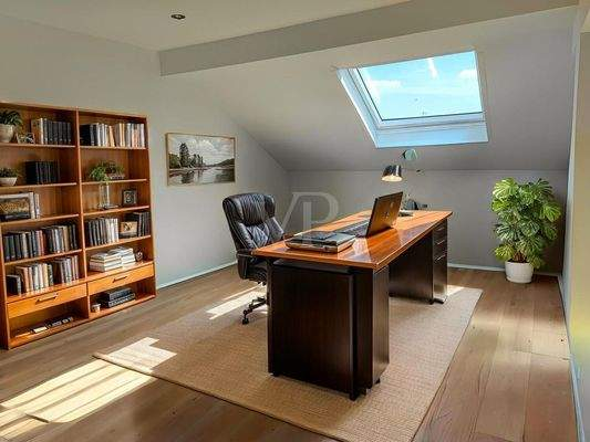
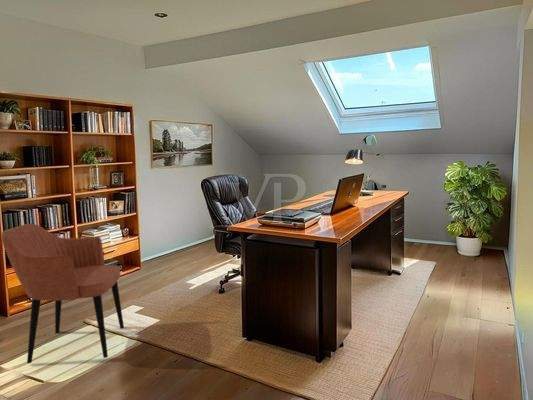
+ armchair [0,223,125,364]
